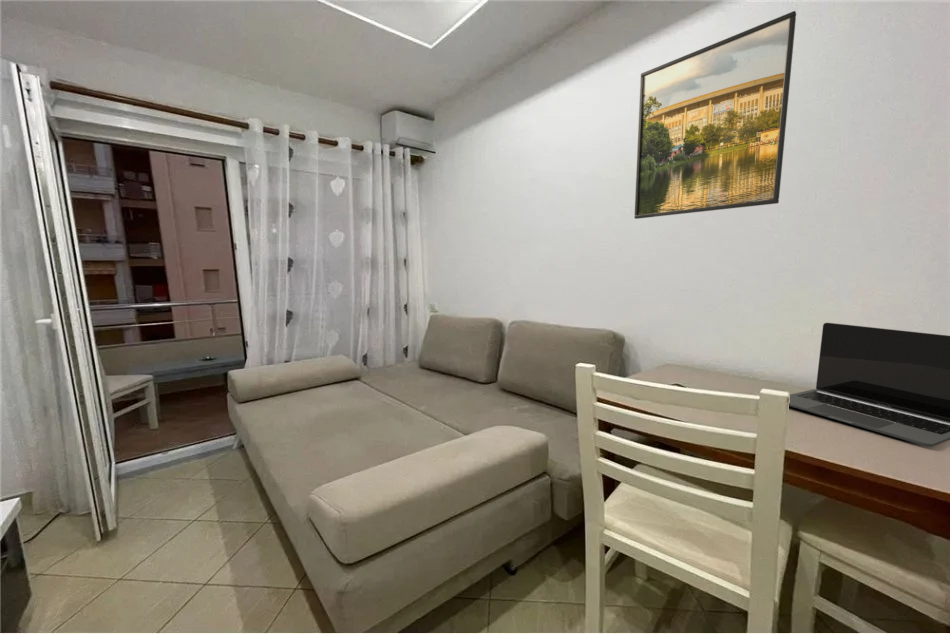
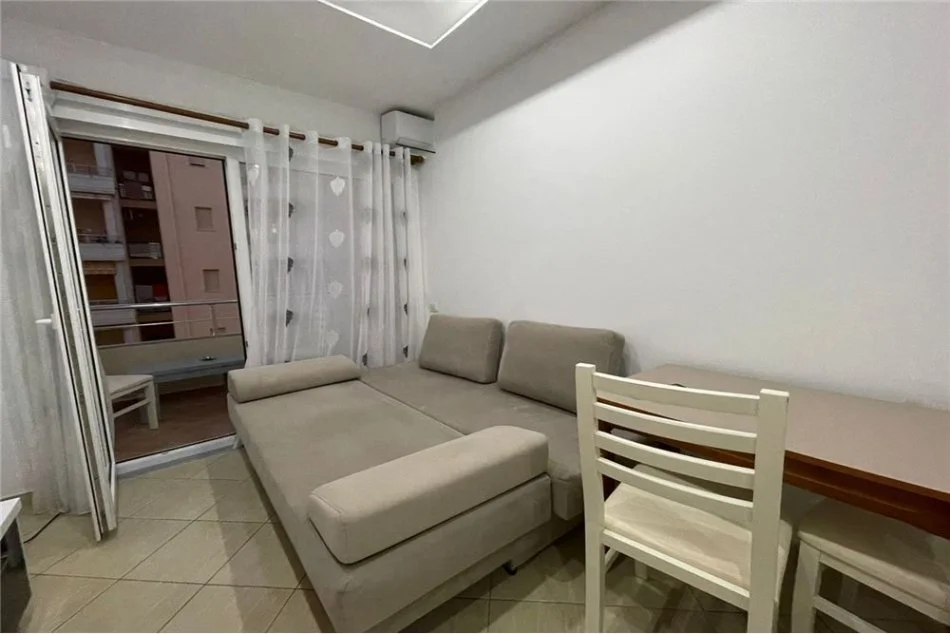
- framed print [633,10,797,220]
- laptop [788,322,950,448]
